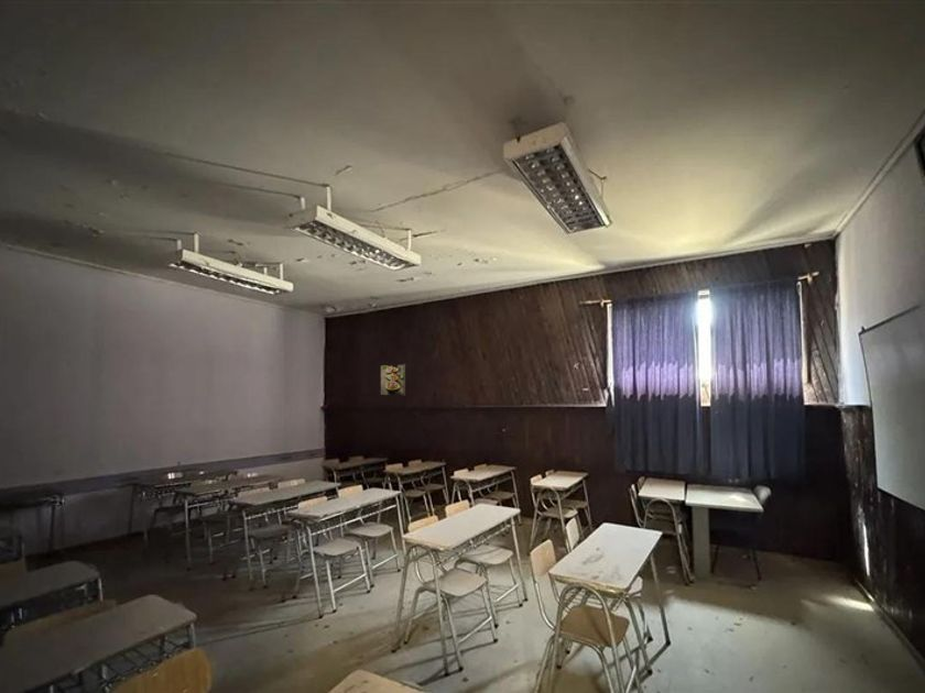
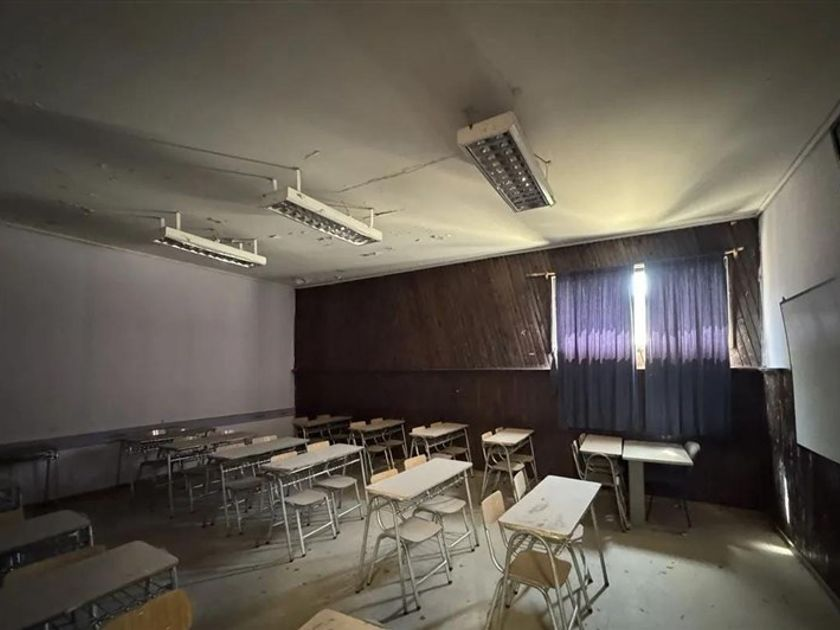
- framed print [379,363,406,397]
